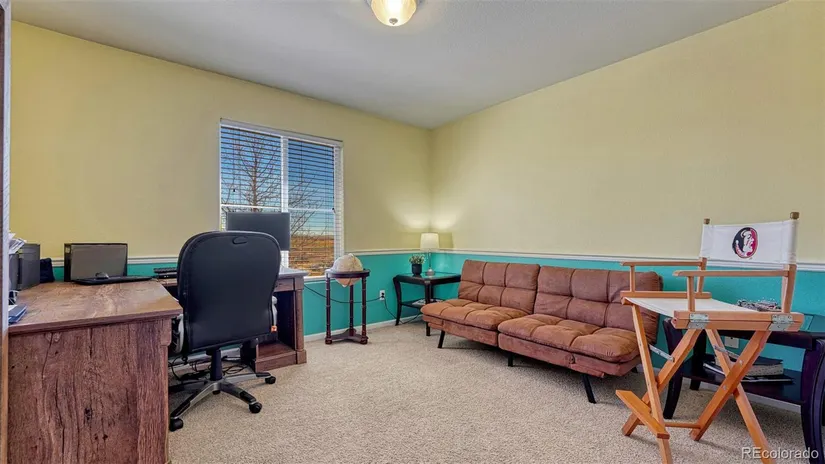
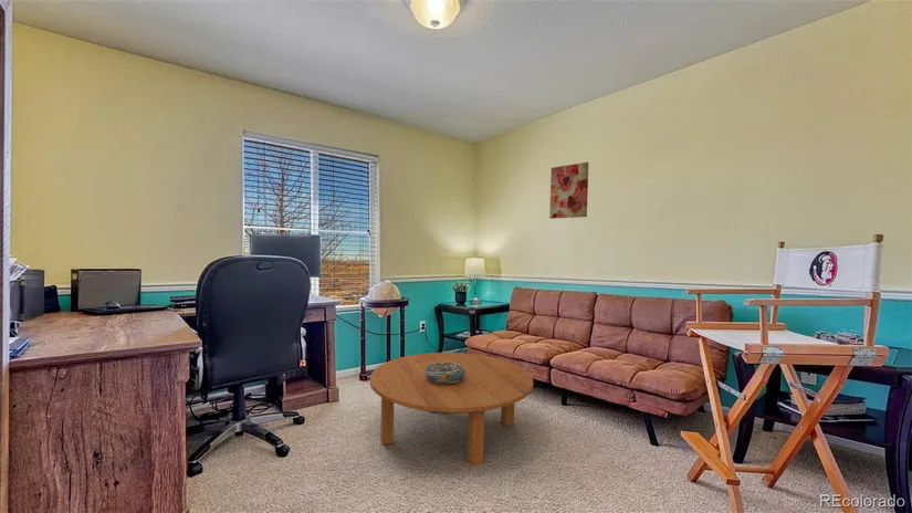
+ wall art [548,161,590,220]
+ decorative bowl [424,363,465,385]
+ coffee table [369,352,534,468]
